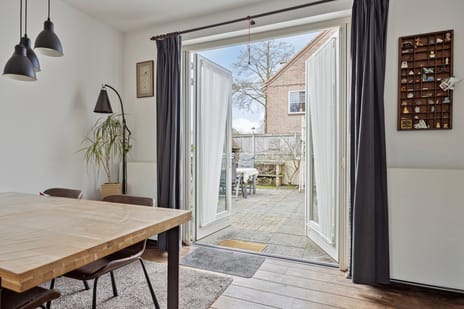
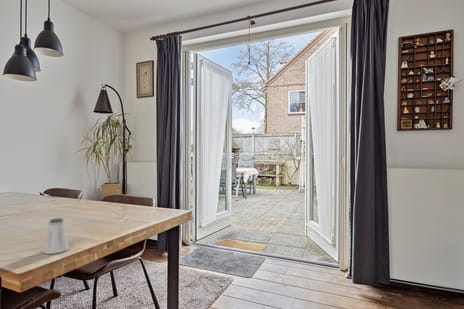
+ saltshaker [42,217,70,255]
